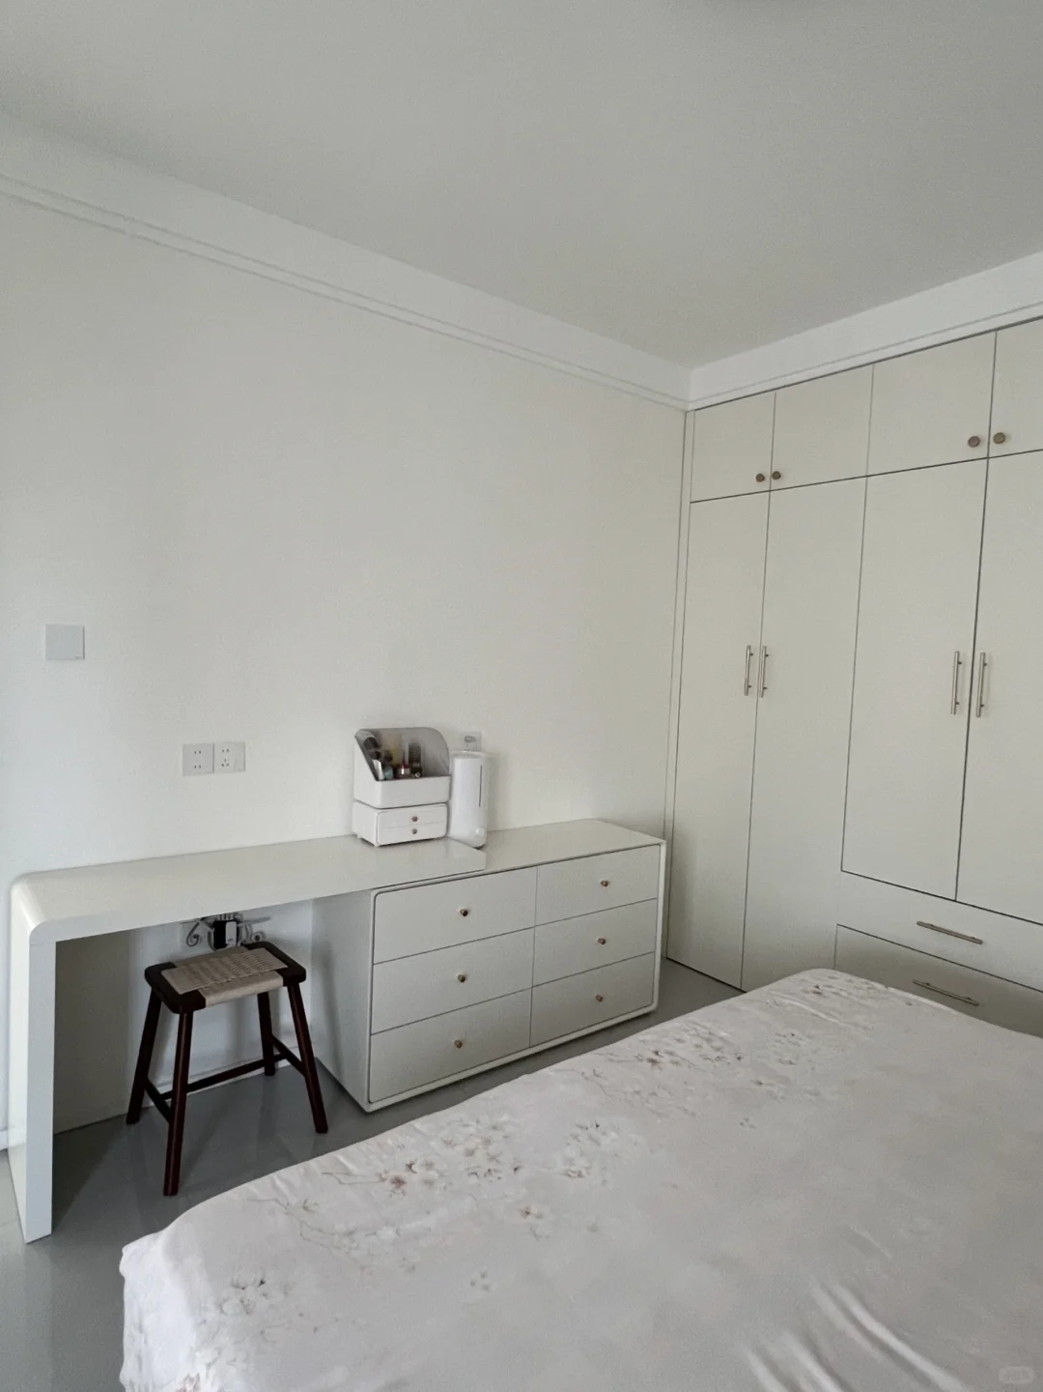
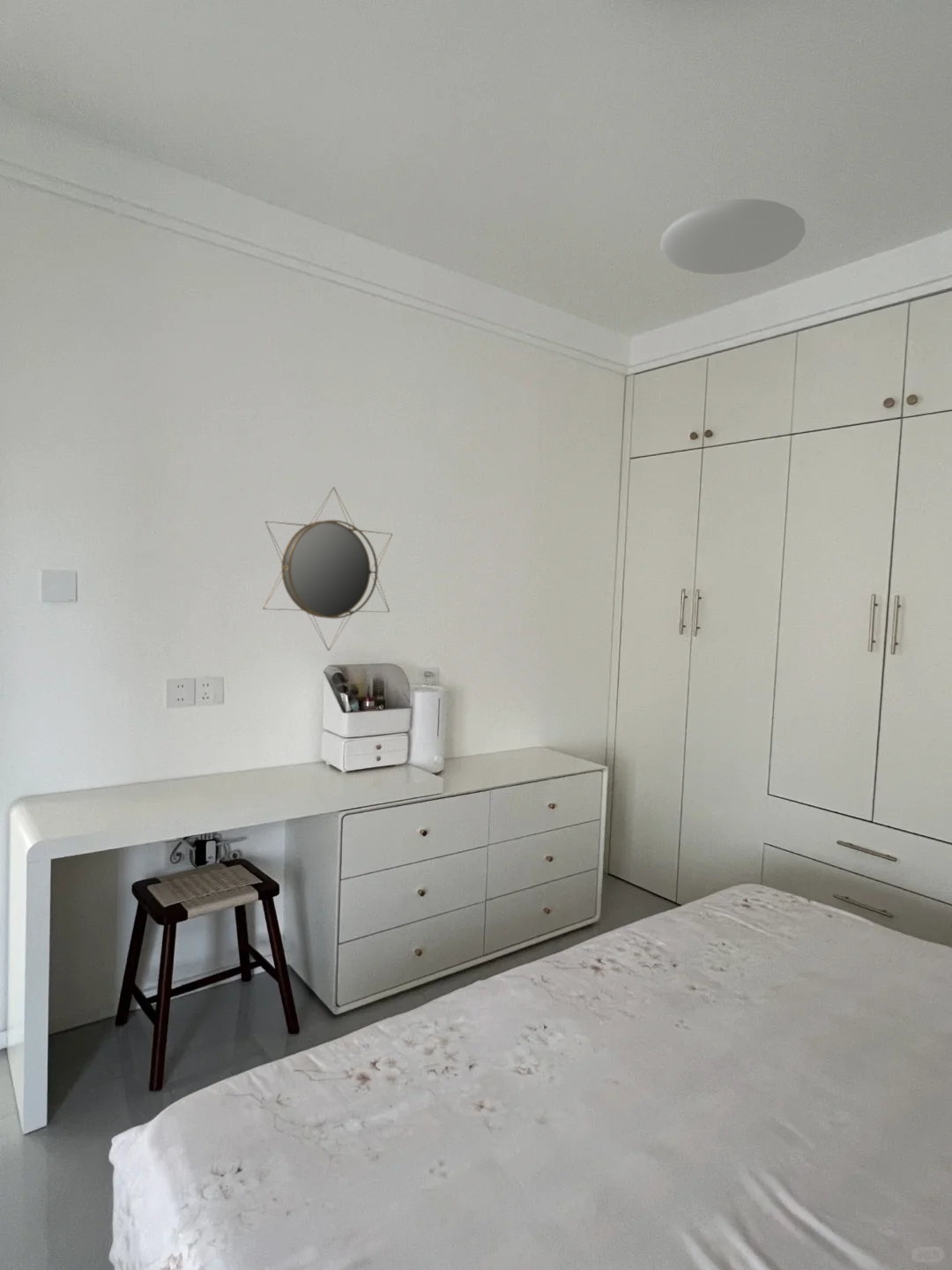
+ ceiling light [659,198,807,275]
+ home mirror [262,486,393,652]
